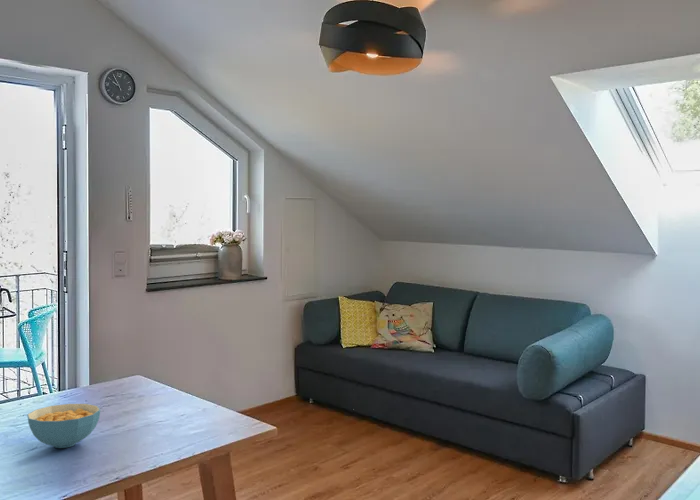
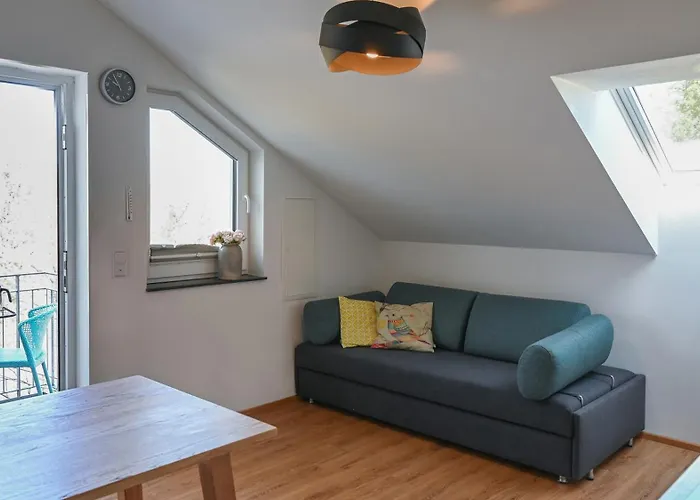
- cereal bowl [26,403,101,449]
